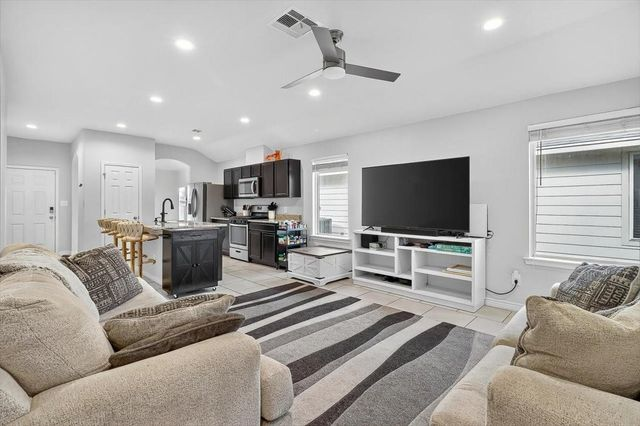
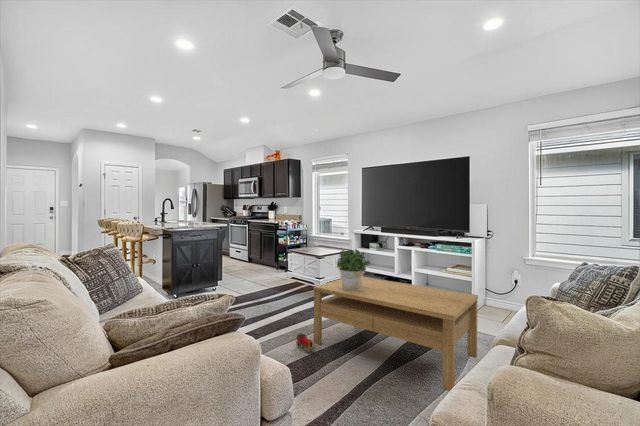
+ toy train [295,333,316,353]
+ potted plant [336,248,371,291]
+ coffee table [312,276,479,392]
